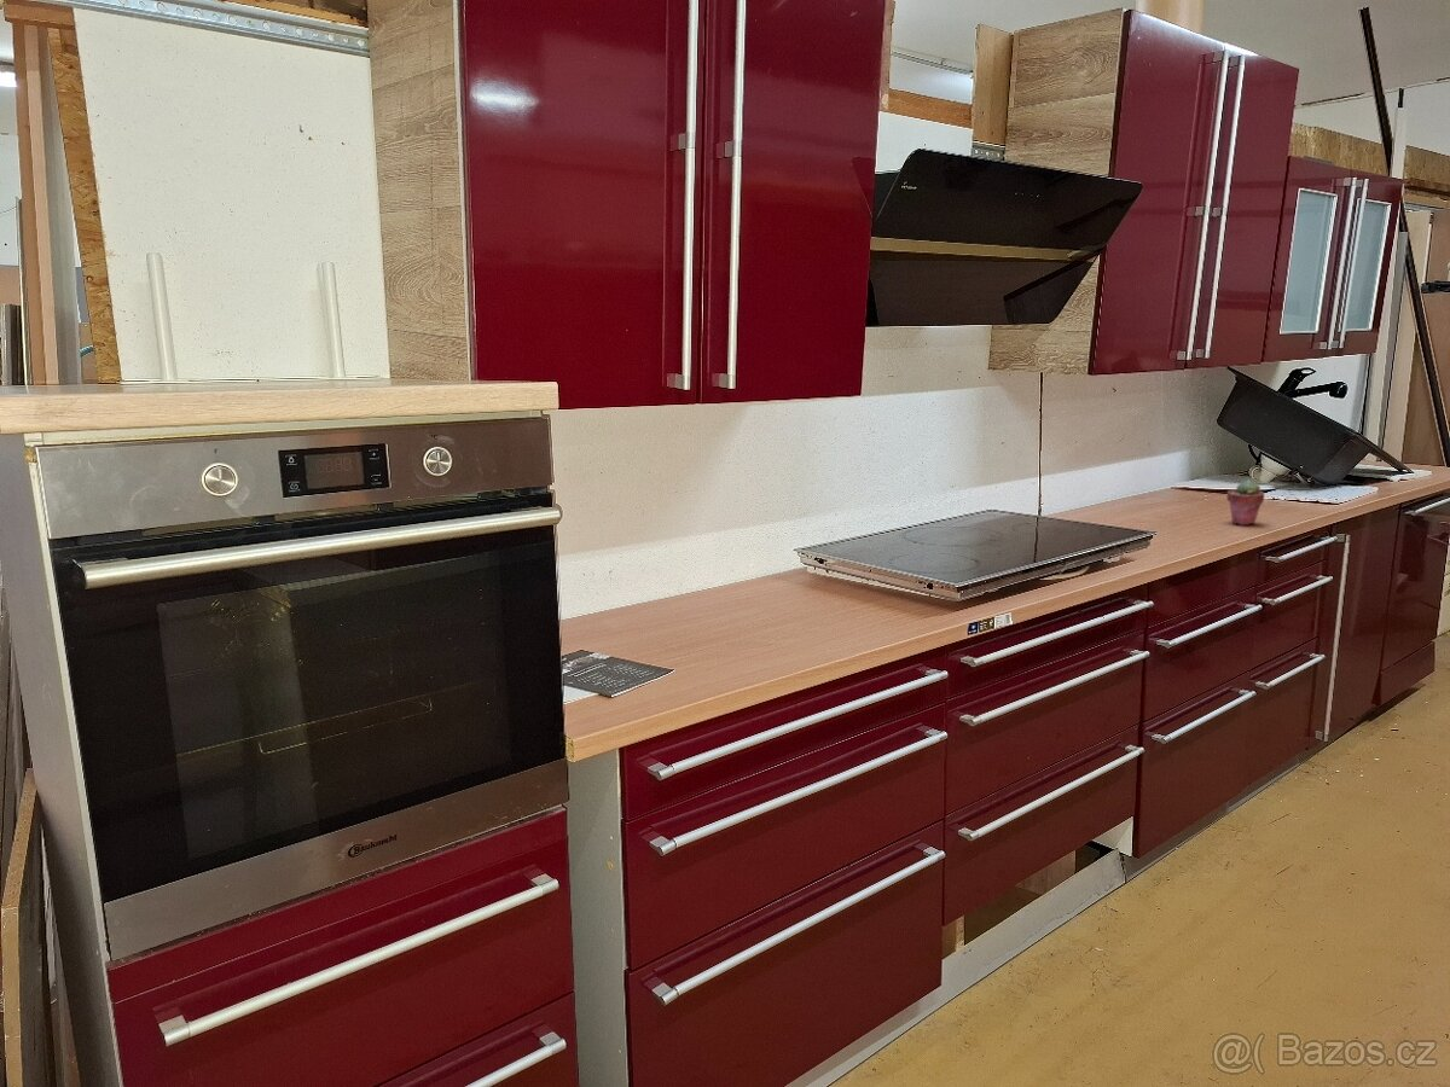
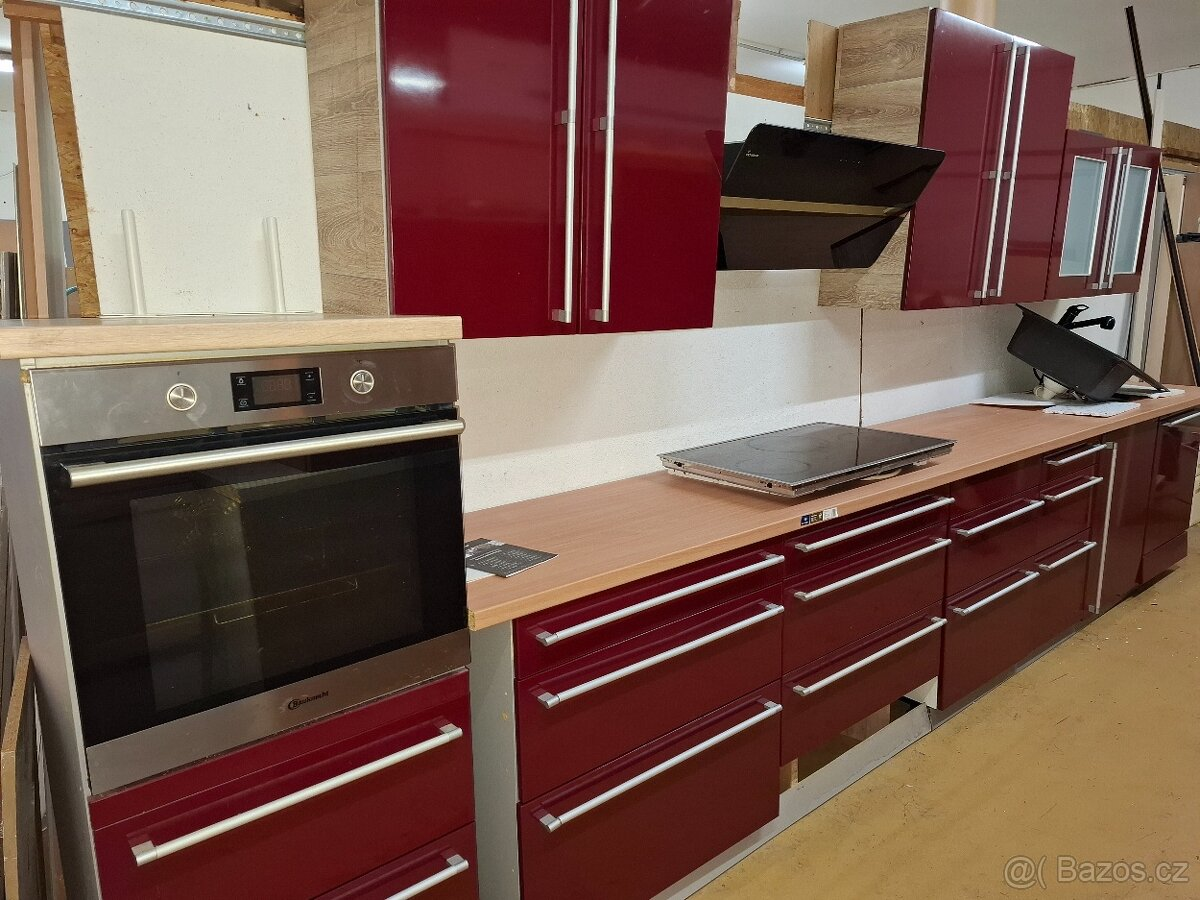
- potted succulent [1225,478,1265,527]
